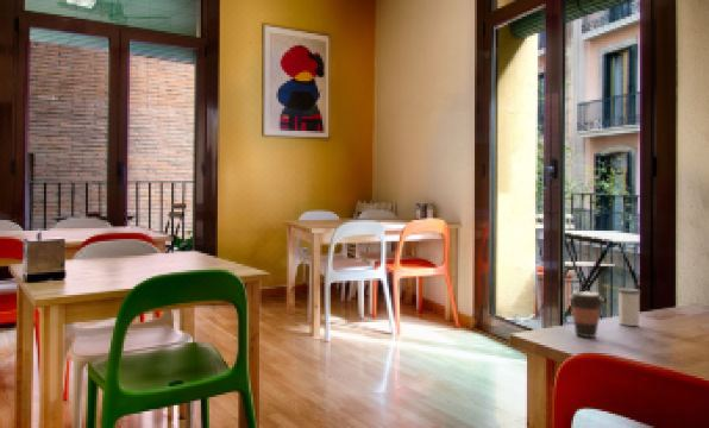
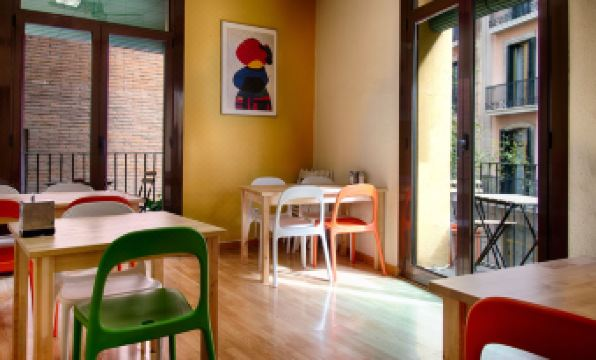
- salt shaker [616,287,641,327]
- coffee cup [567,290,604,339]
